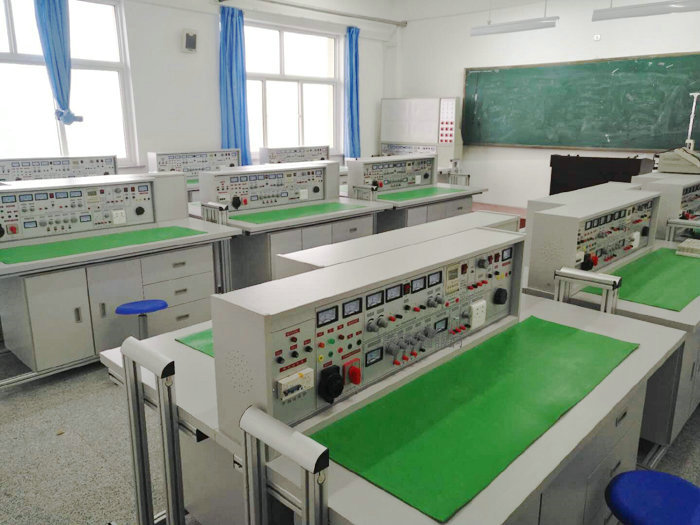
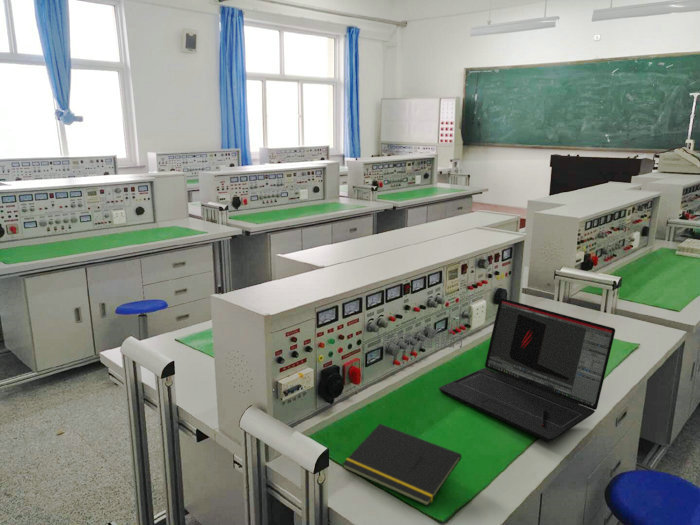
+ laptop [438,297,616,443]
+ notepad [342,423,462,507]
